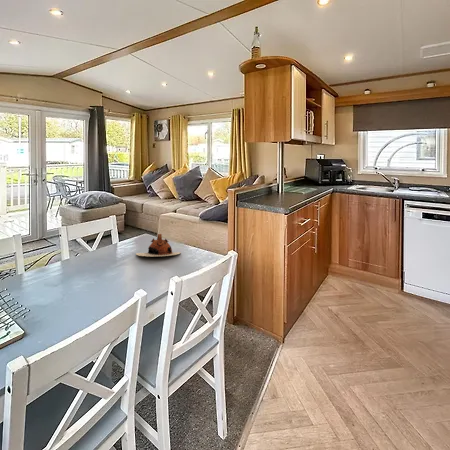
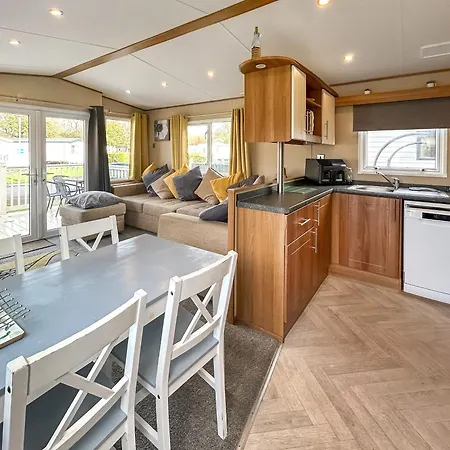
- teapot [135,233,182,257]
